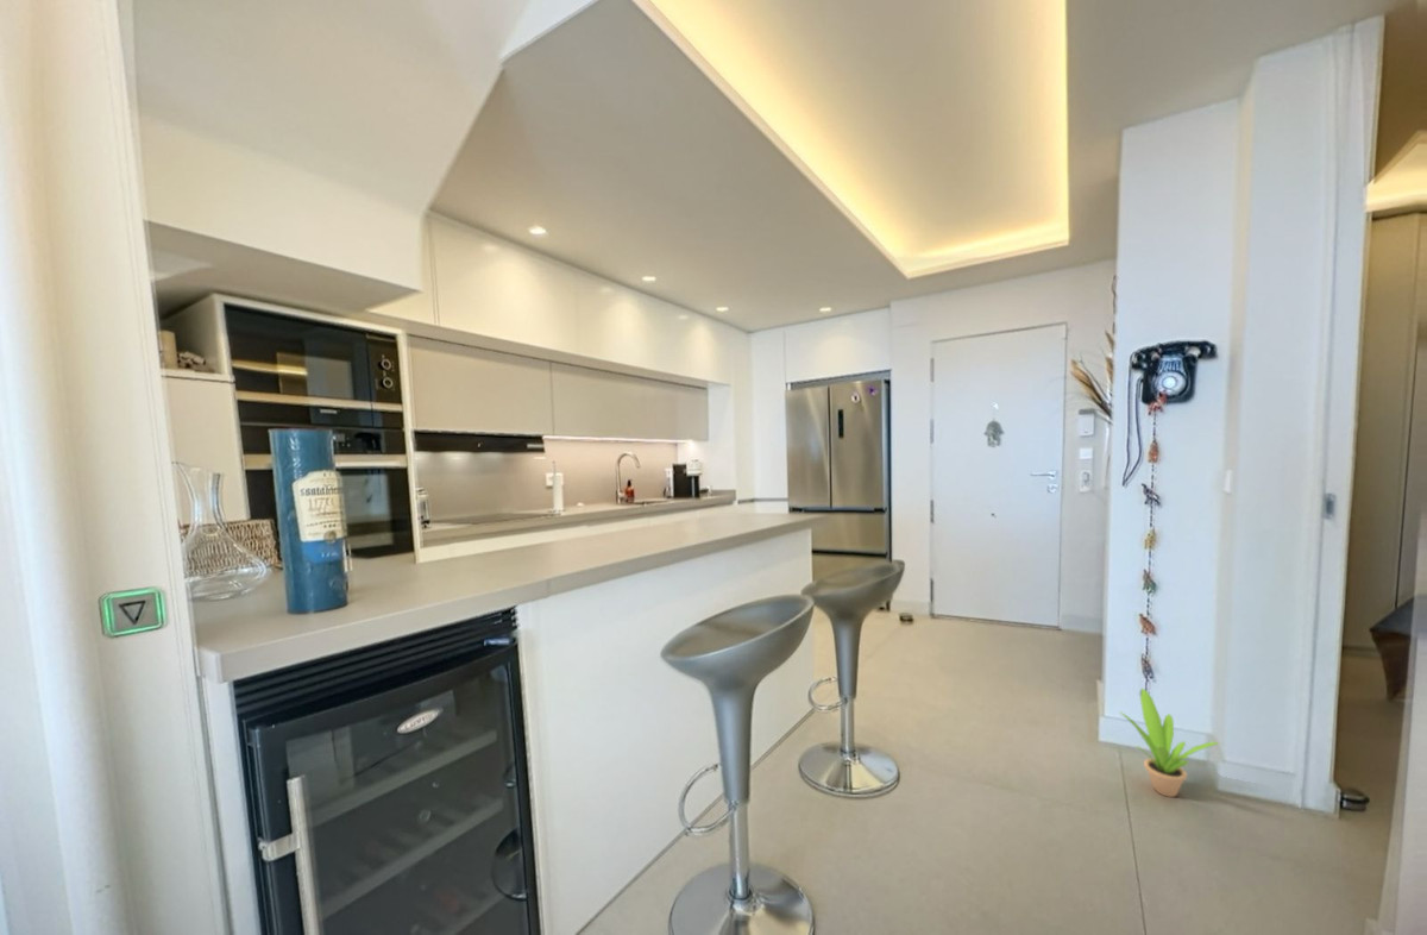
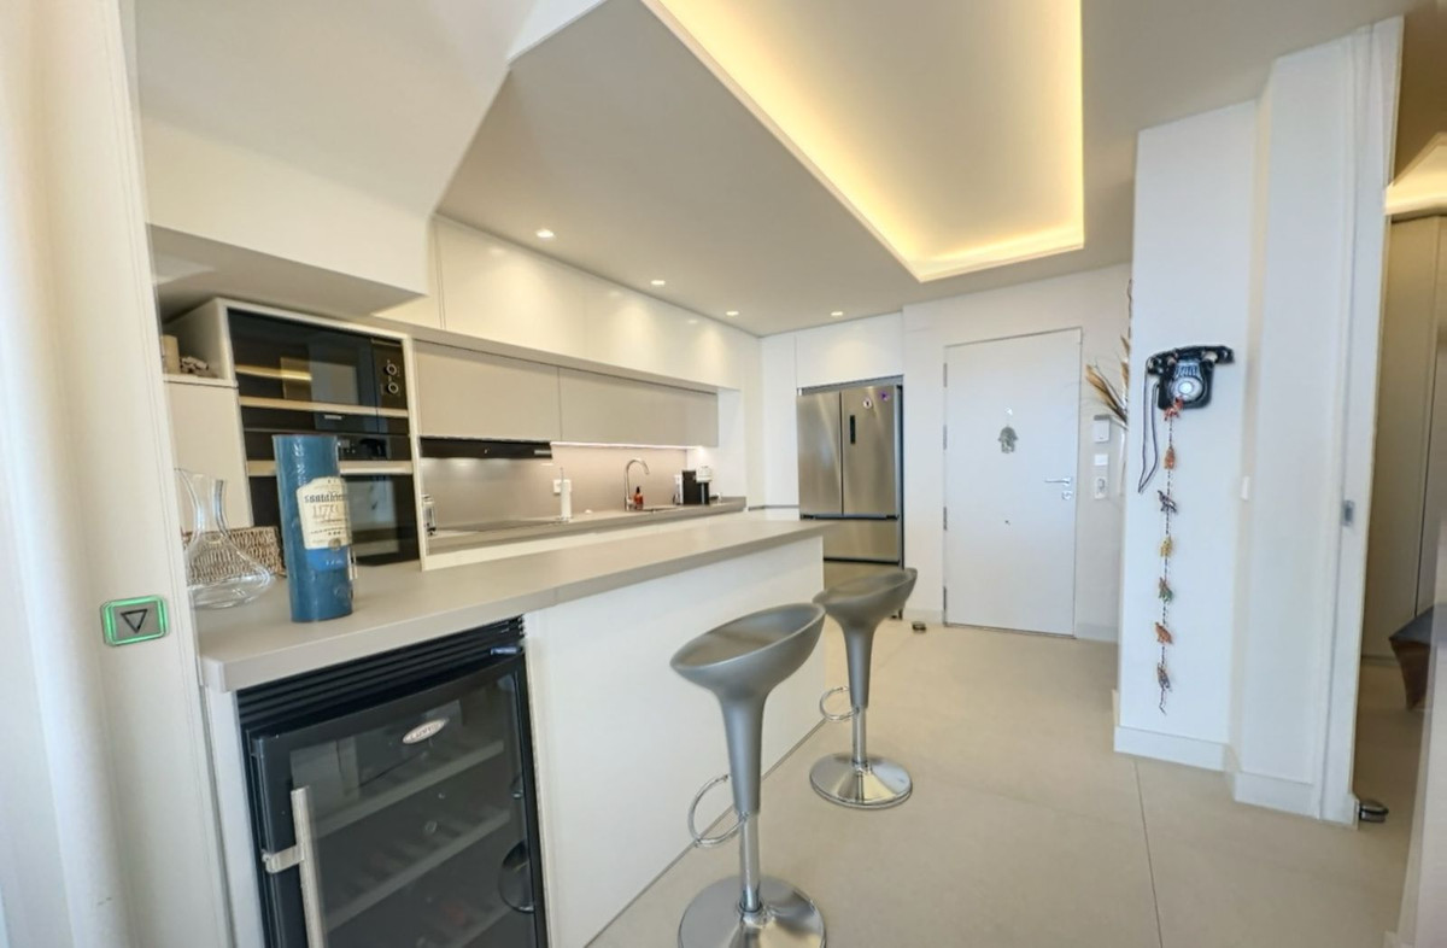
- potted plant [1118,688,1220,798]
